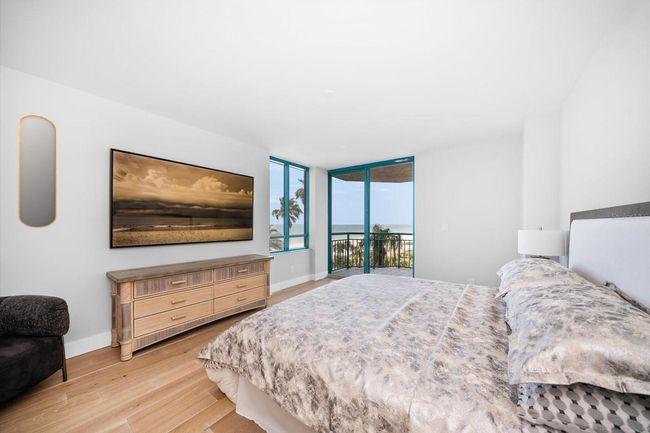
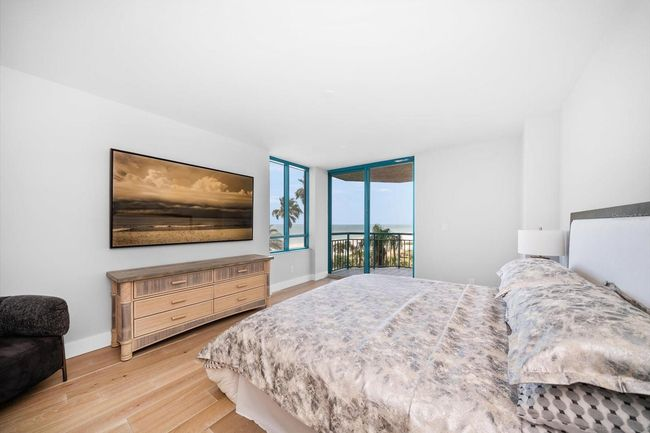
- home mirror [17,113,58,229]
